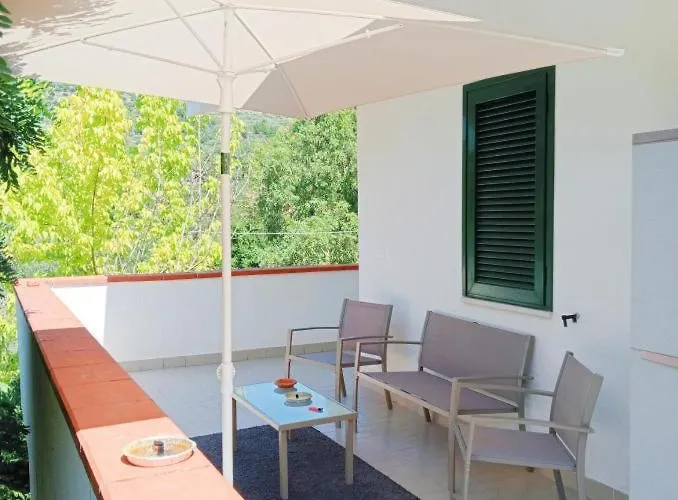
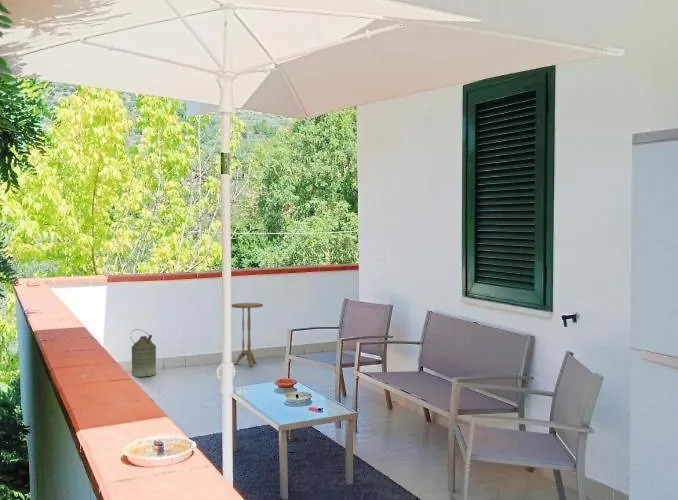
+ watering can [130,328,157,378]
+ side table [231,302,264,368]
